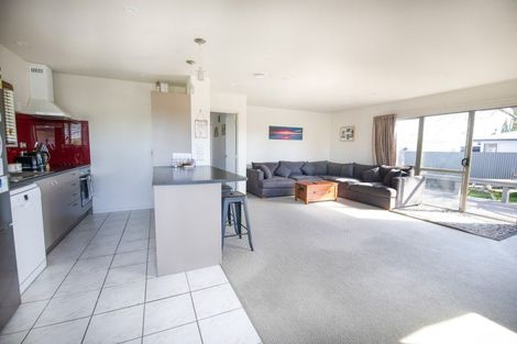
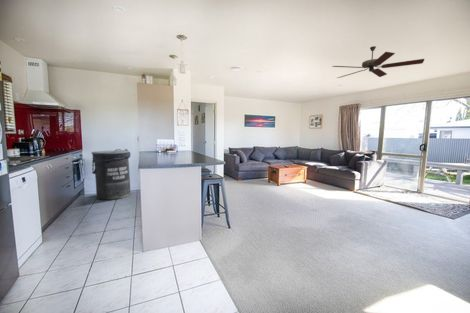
+ trash can [90,148,132,201]
+ ceiling fan [331,45,425,79]
